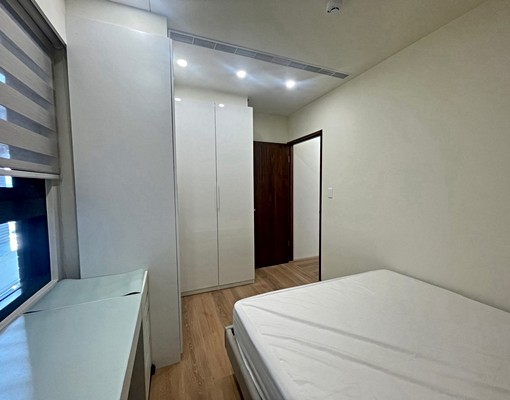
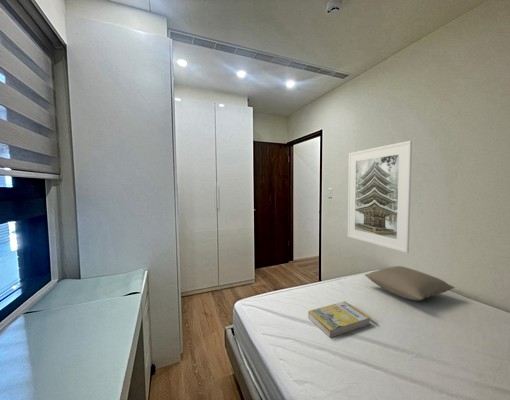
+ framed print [347,140,413,254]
+ pillow [364,265,456,302]
+ book [307,300,371,339]
